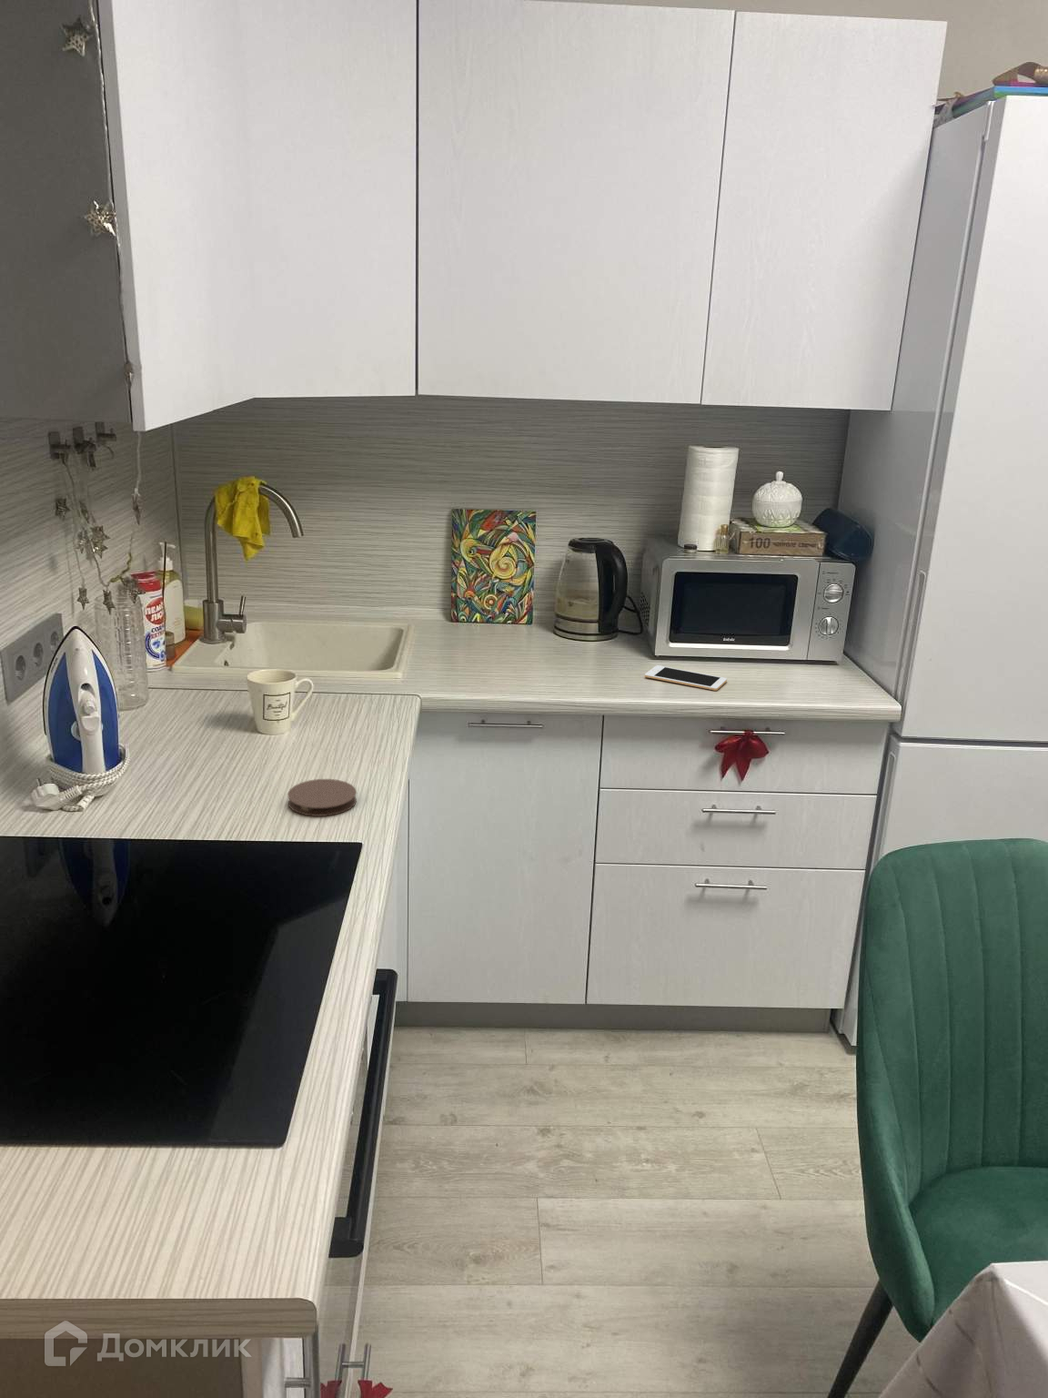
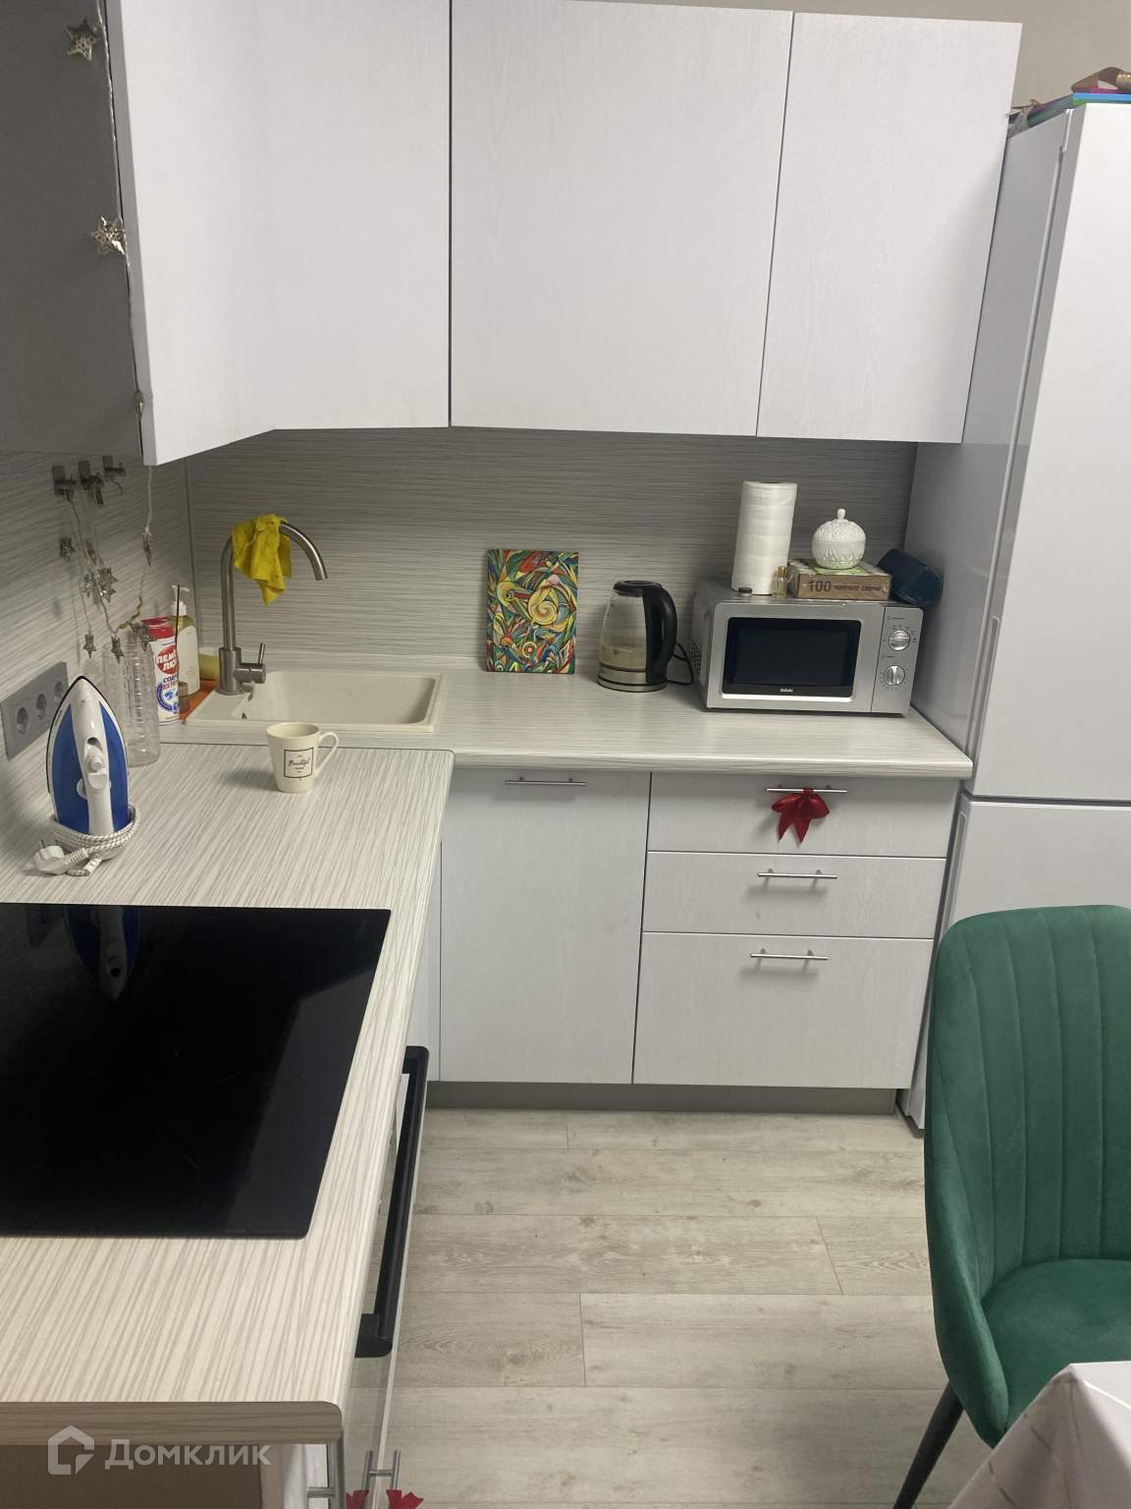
- coaster [286,778,358,817]
- cell phone [644,665,728,691]
